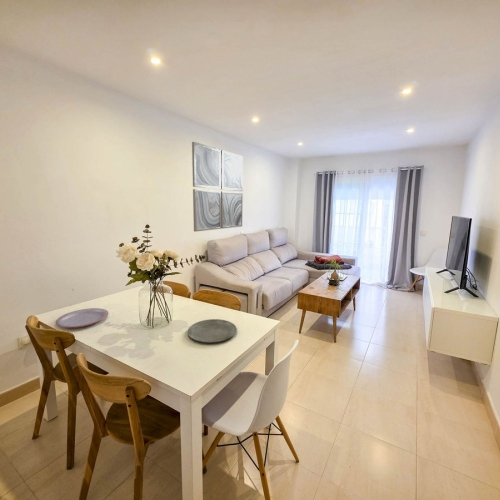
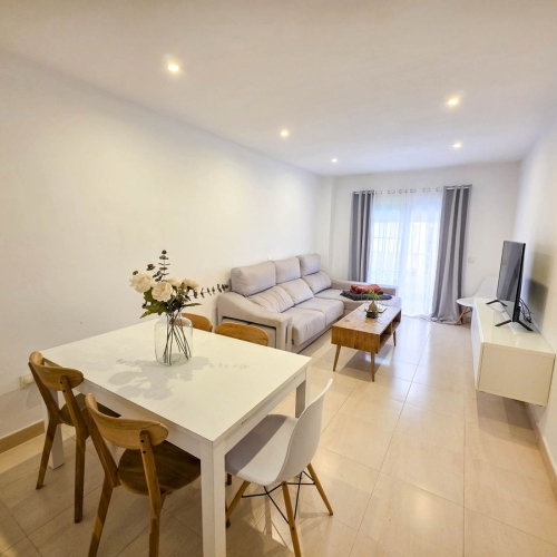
- plate [187,318,238,344]
- plate [55,307,109,329]
- wall art [191,141,244,233]
